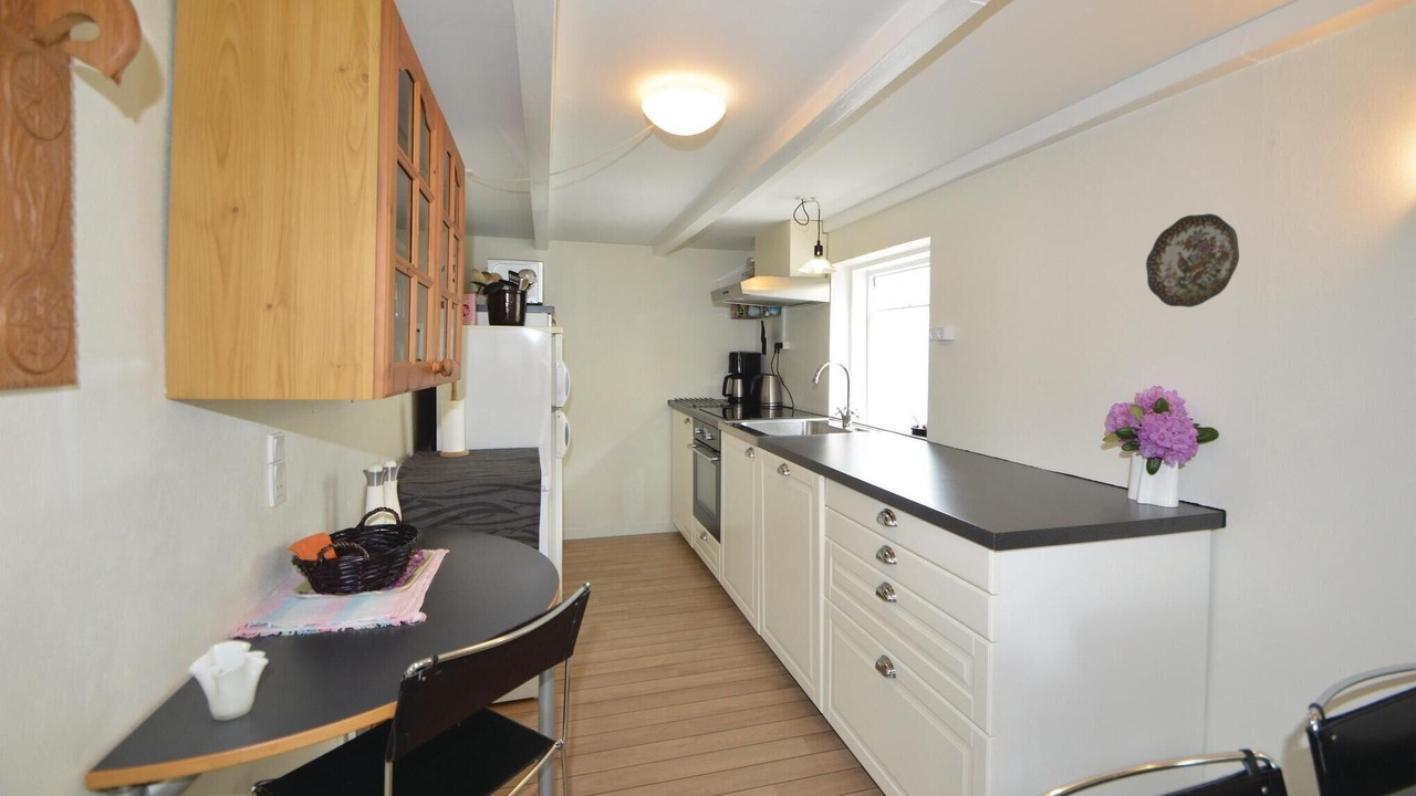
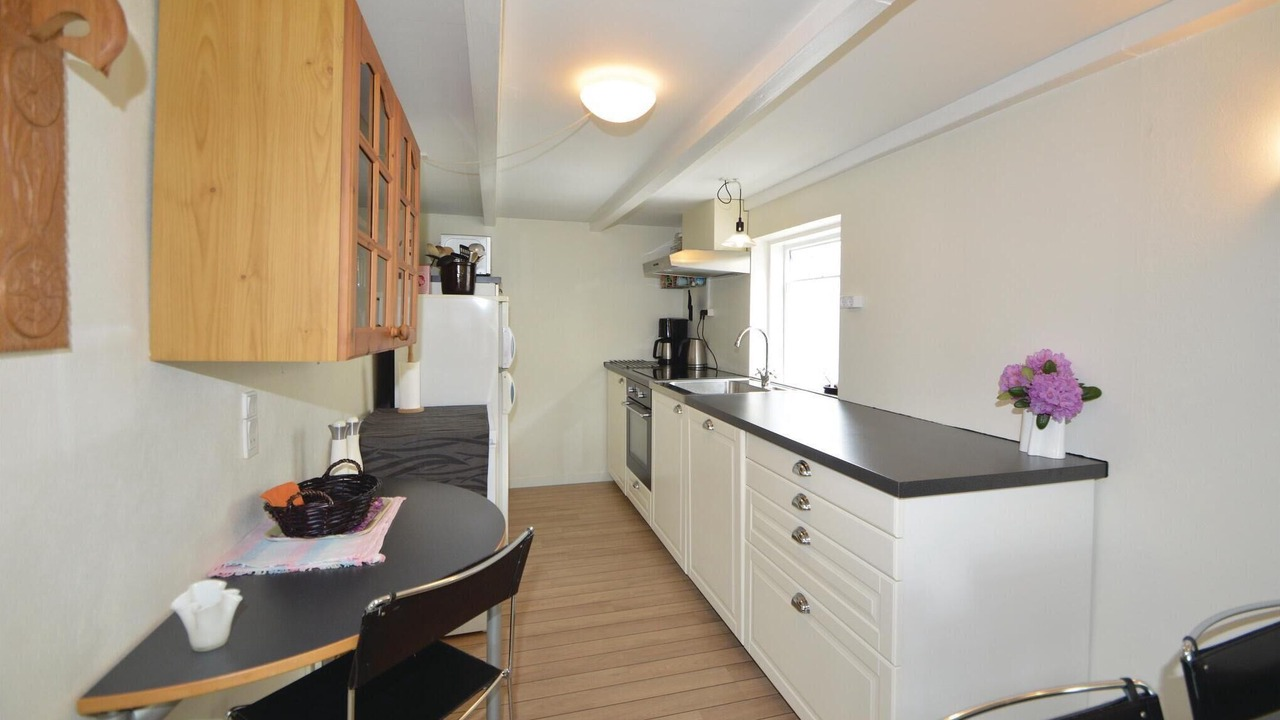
- decorative plate [1145,212,1240,308]
